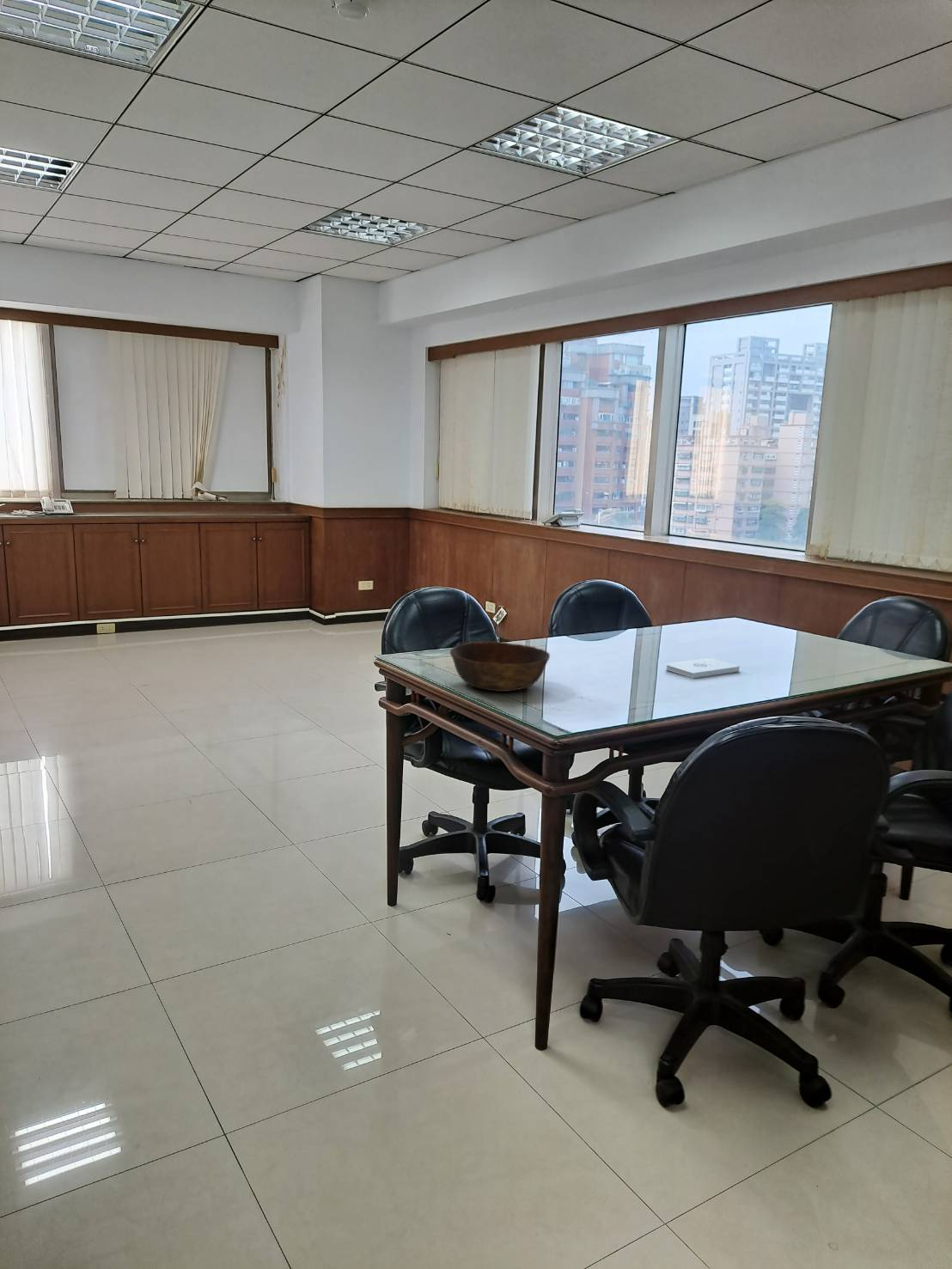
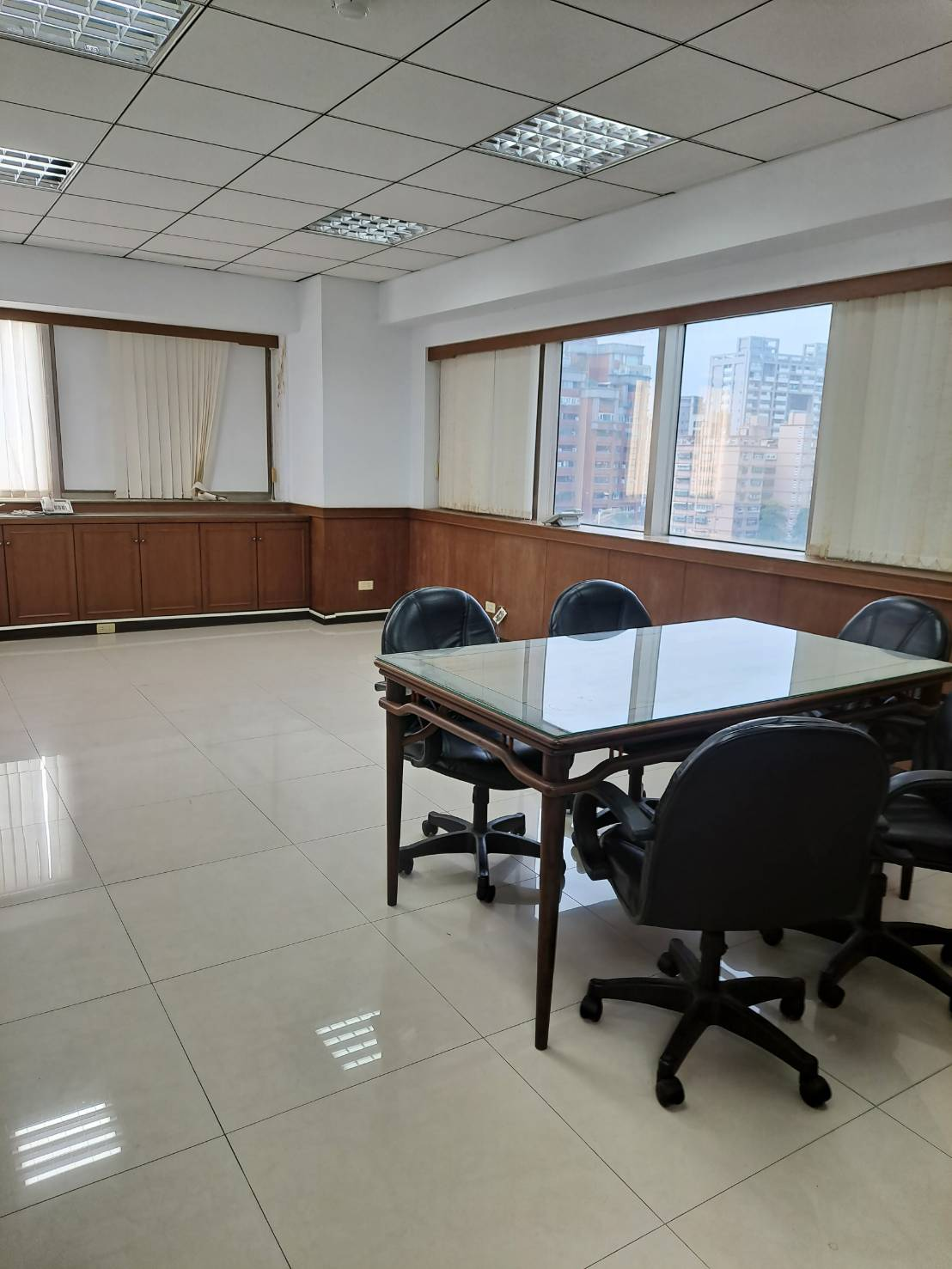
- bowl [449,641,551,692]
- notepad [665,657,741,679]
